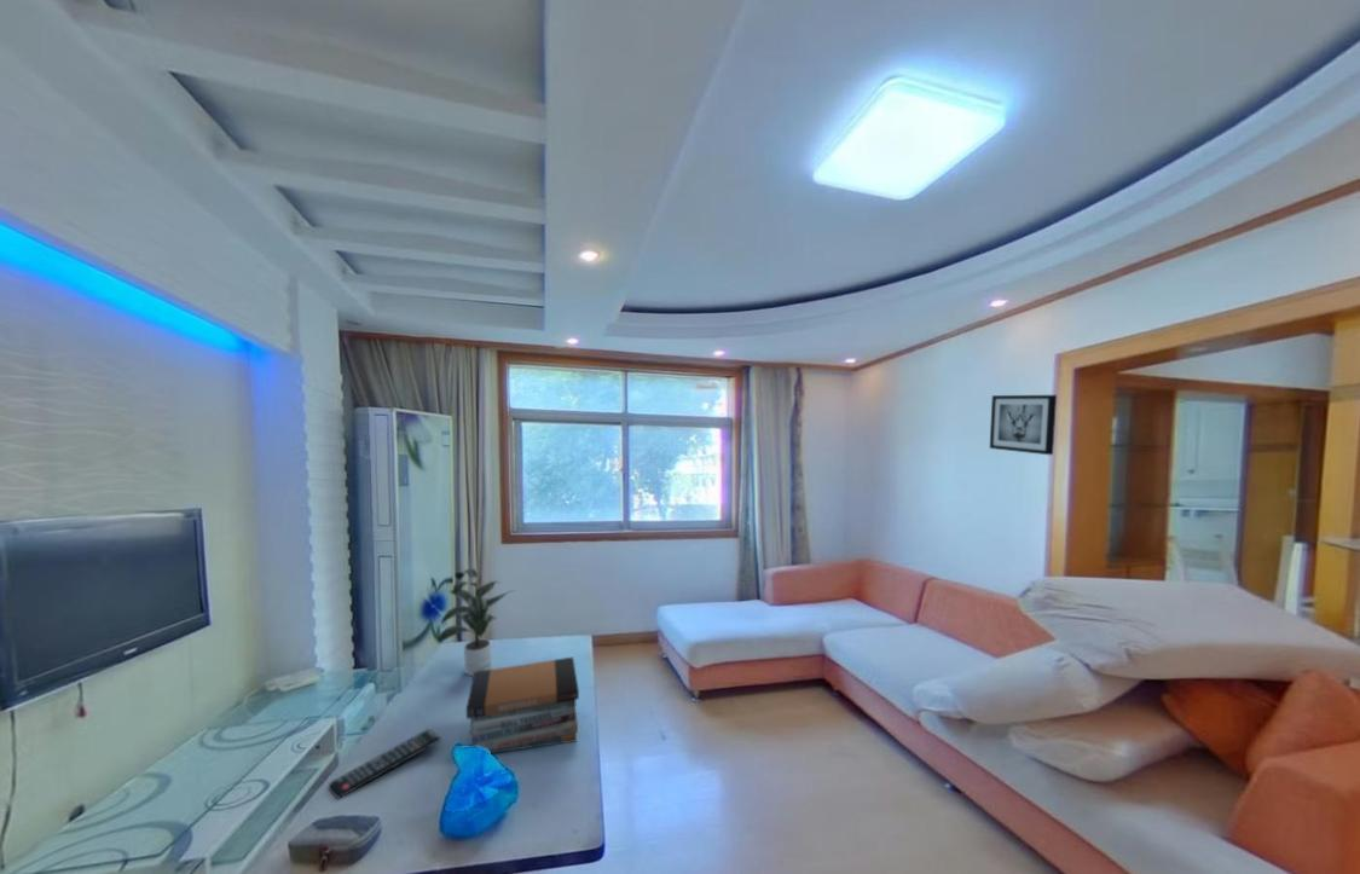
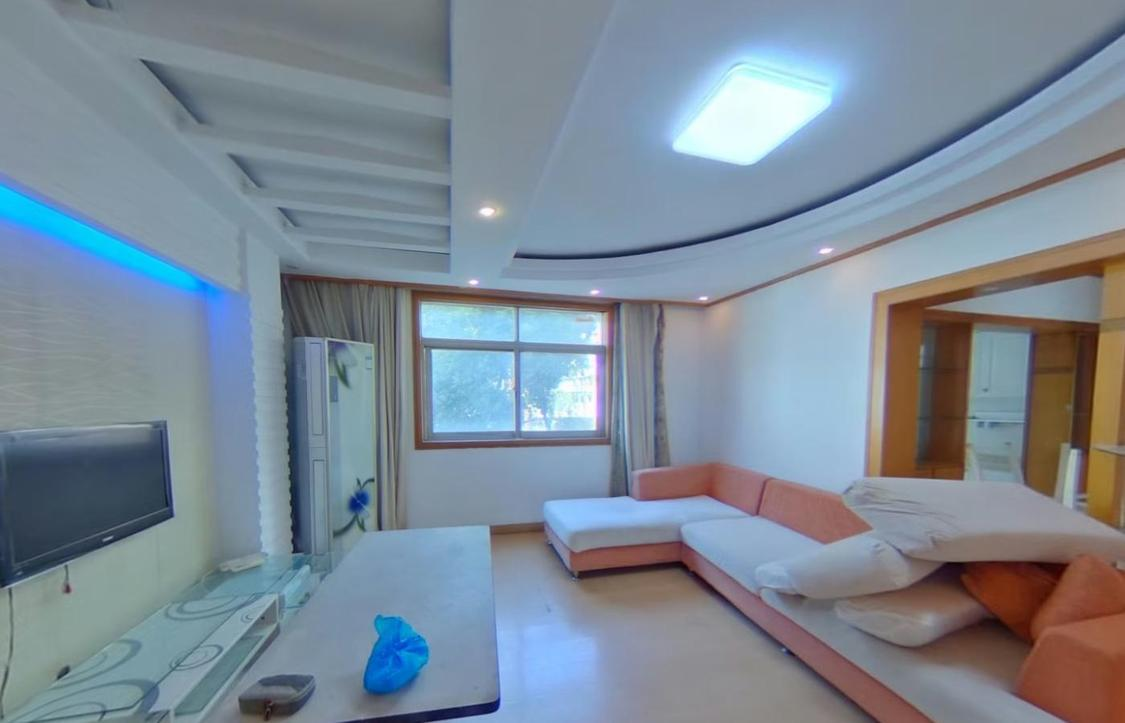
- book stack [465,656,580,754]
- potted plant [436,567,515,677]
- wall art [989,394,1058,456]
- remote control [326,728,442,800]
